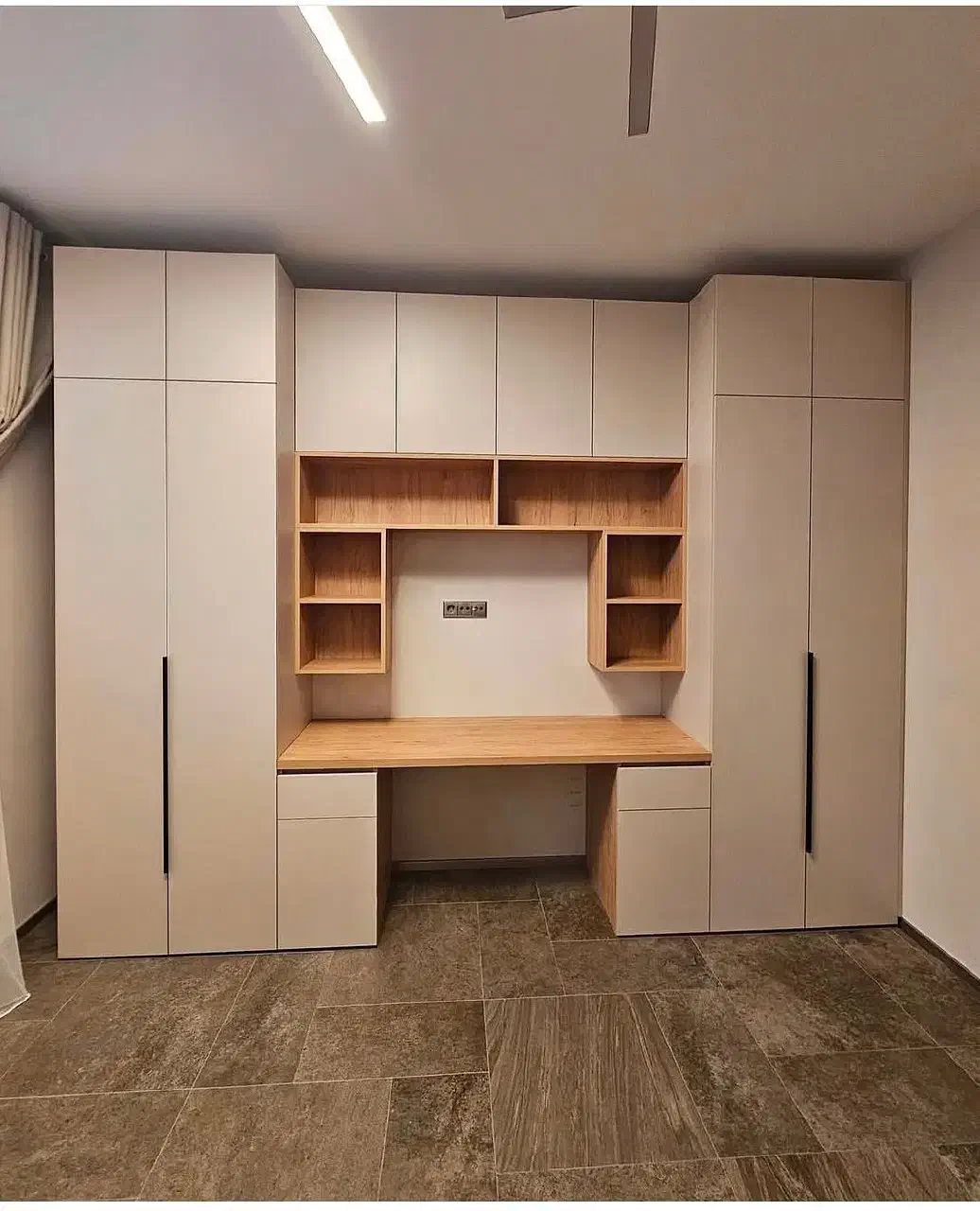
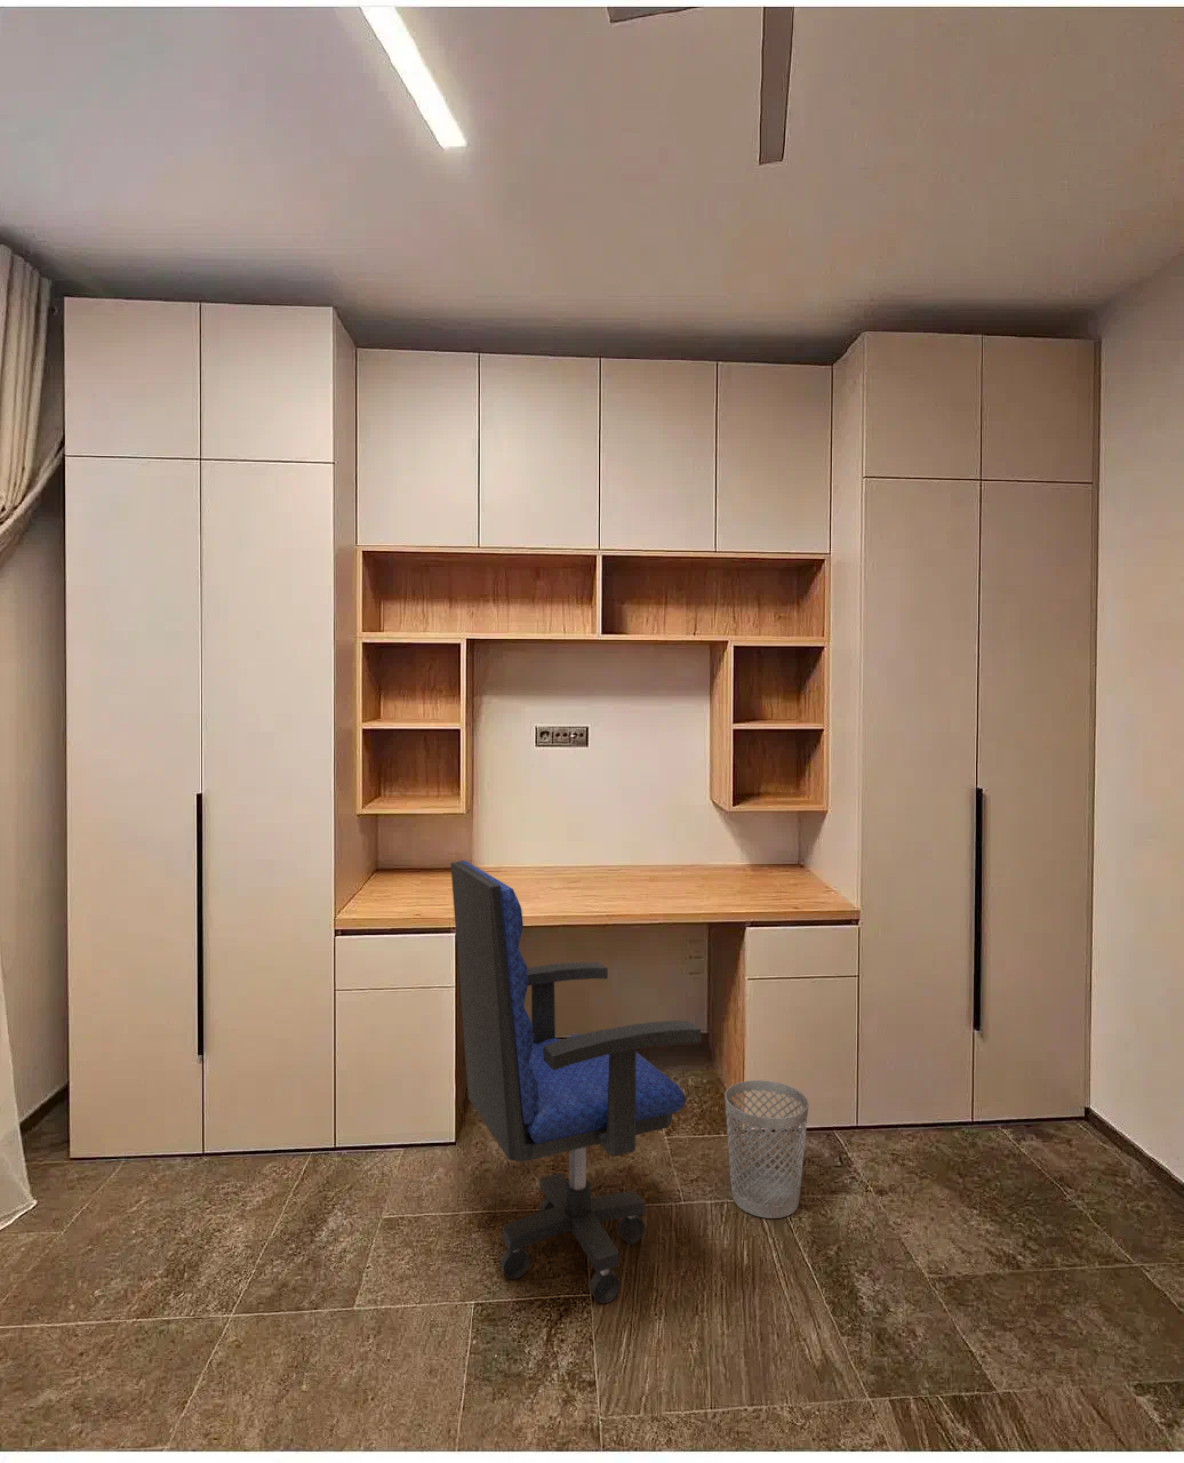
+ office chair [449,859,702,1304]
+ wastebasket [724,1079,809,1219]
